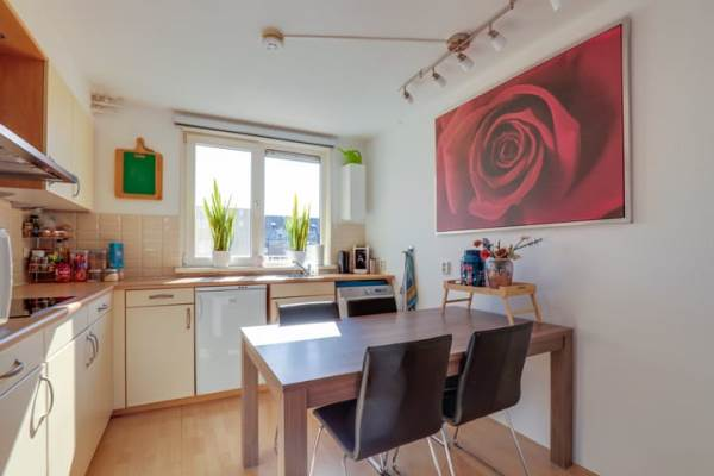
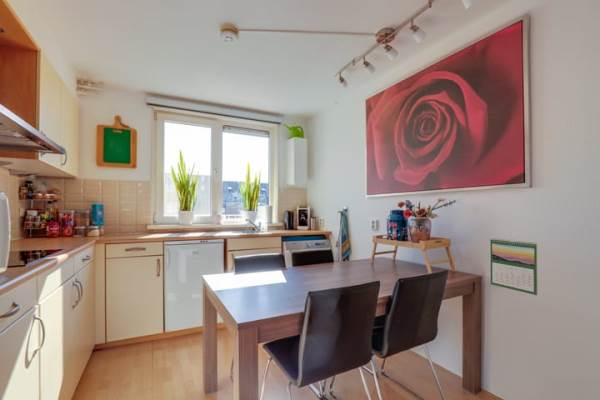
+ calendar [489,237,538,296]
